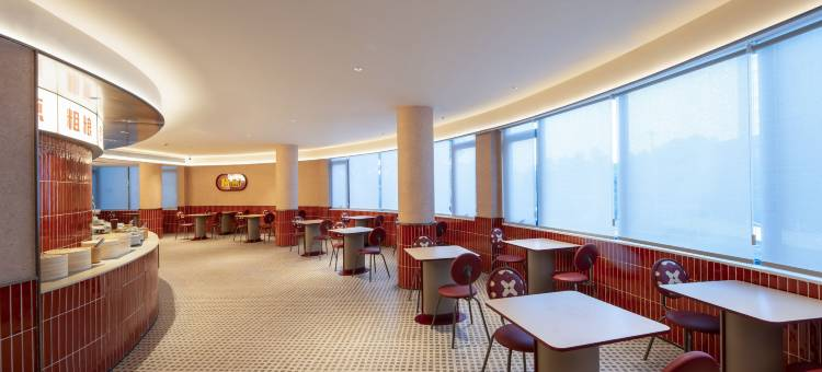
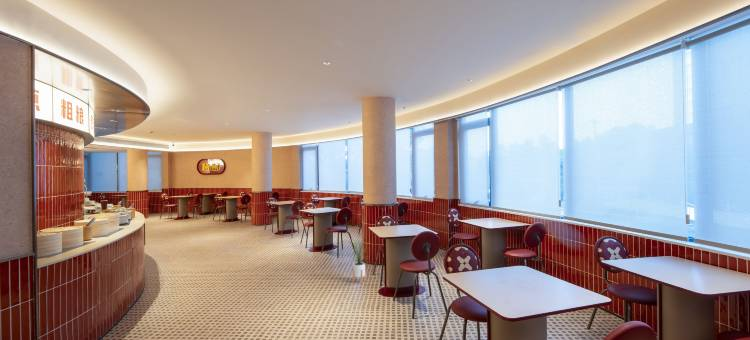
+ house plant [347,237,372,284]
